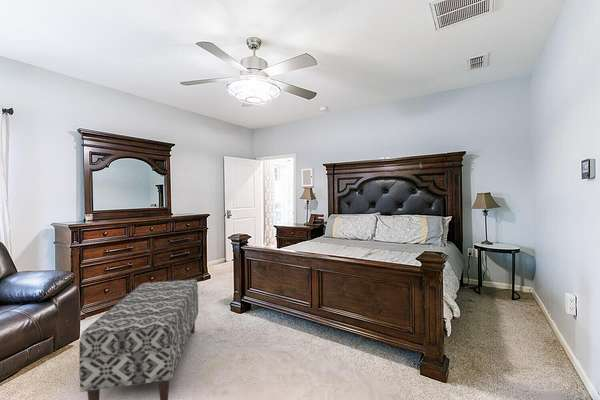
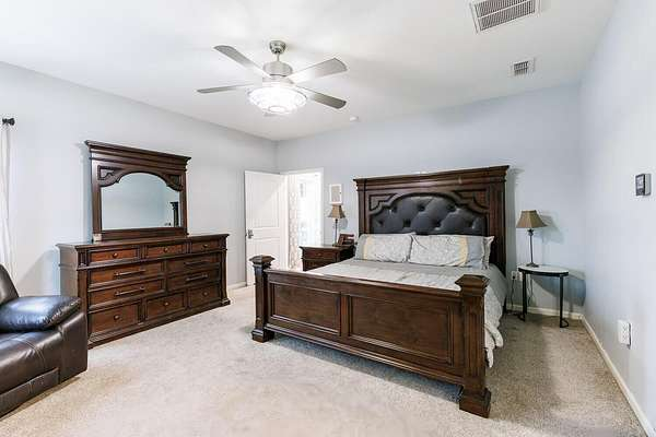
- bench [78,278,199,400]
